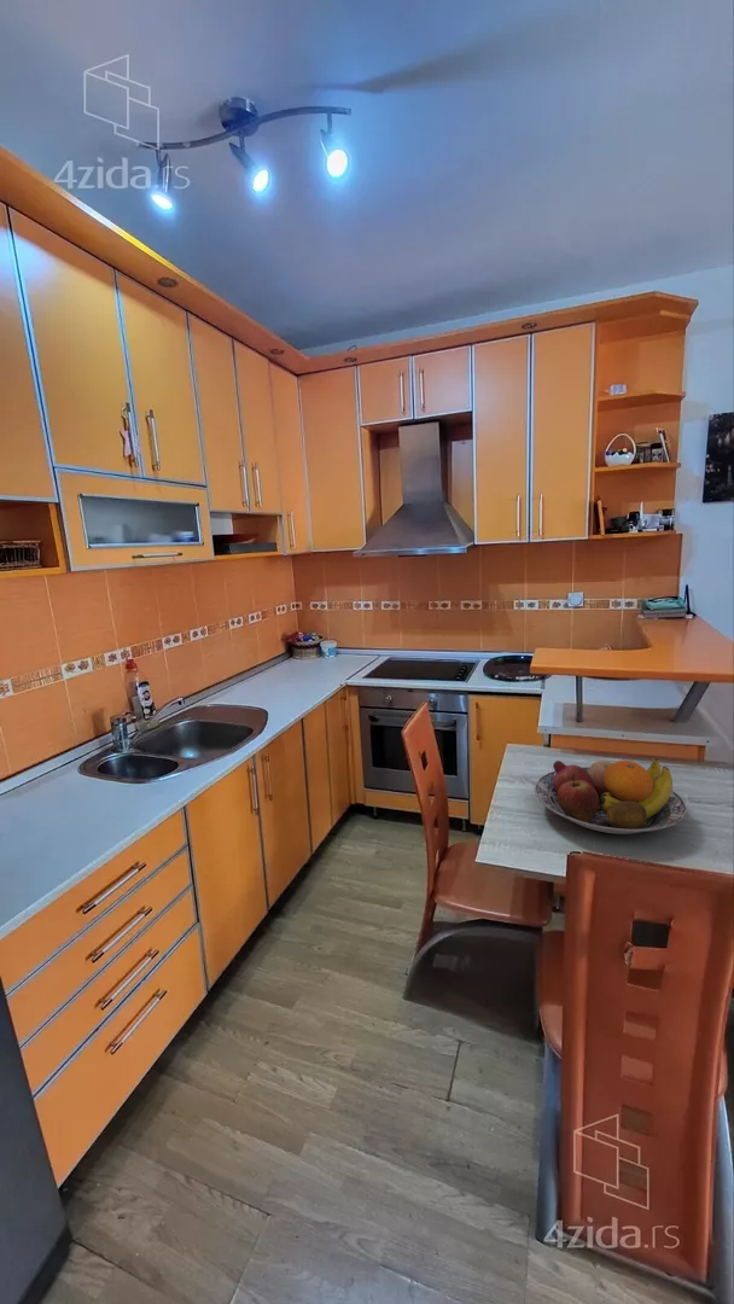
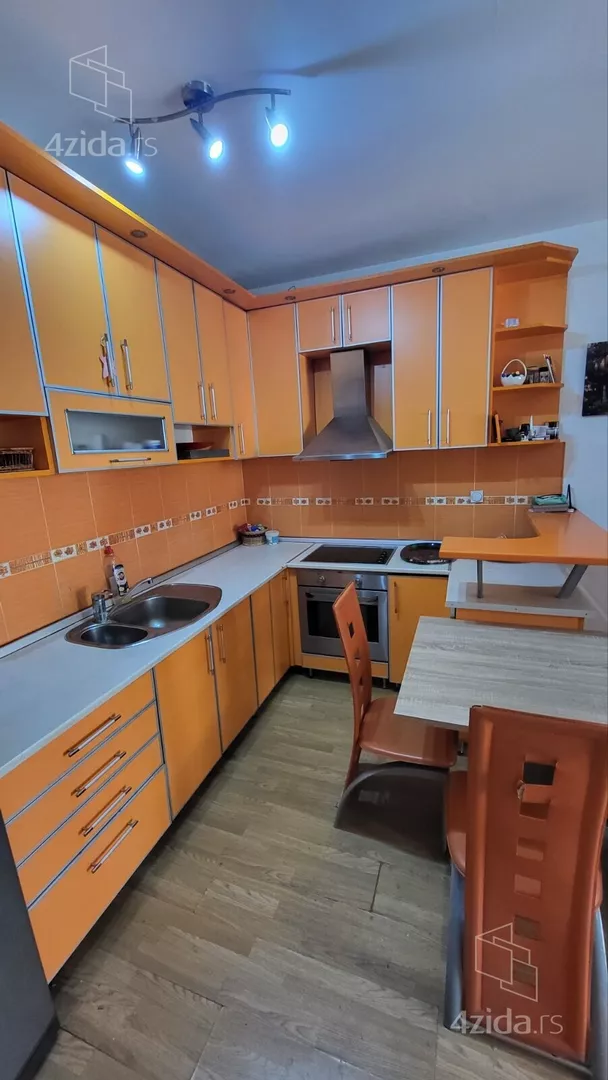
- fruit bowl [534,756,688,836]
